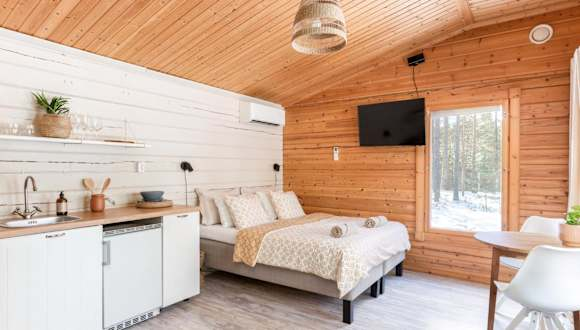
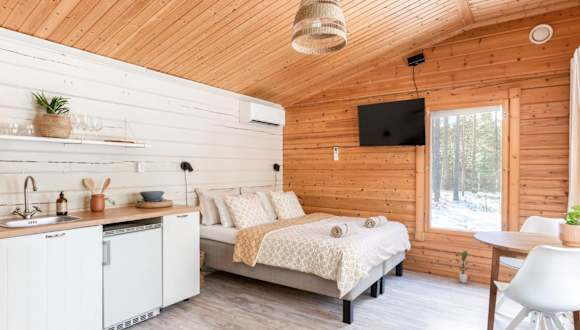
+ potted plant [454,250,472,284]
